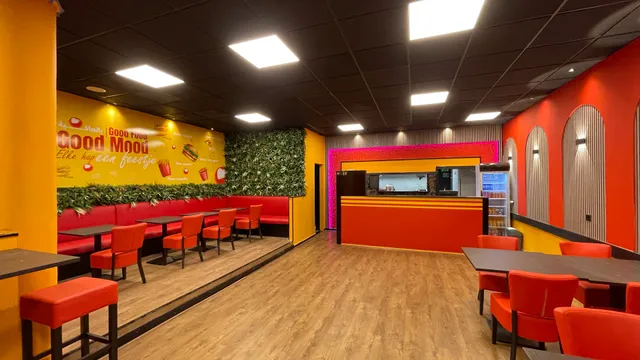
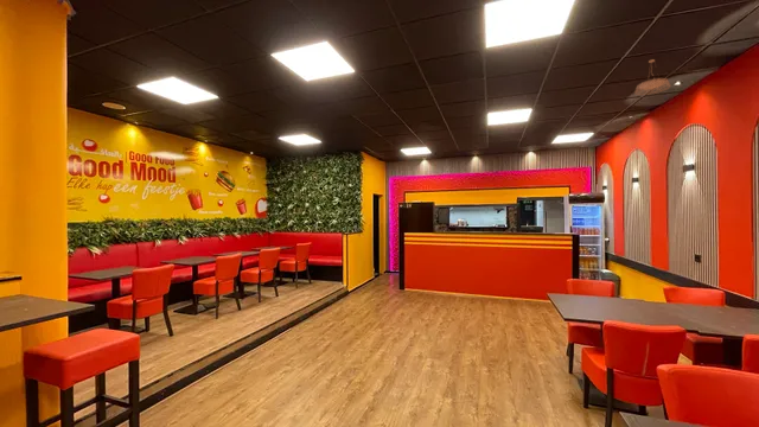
+ pendant light [633,58,671,96]
